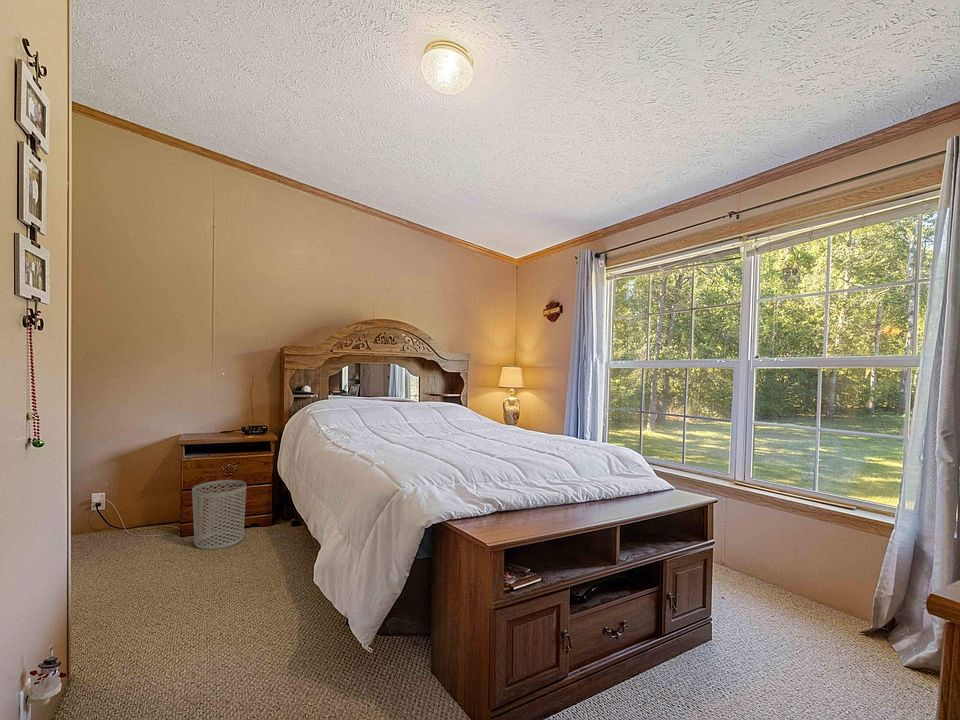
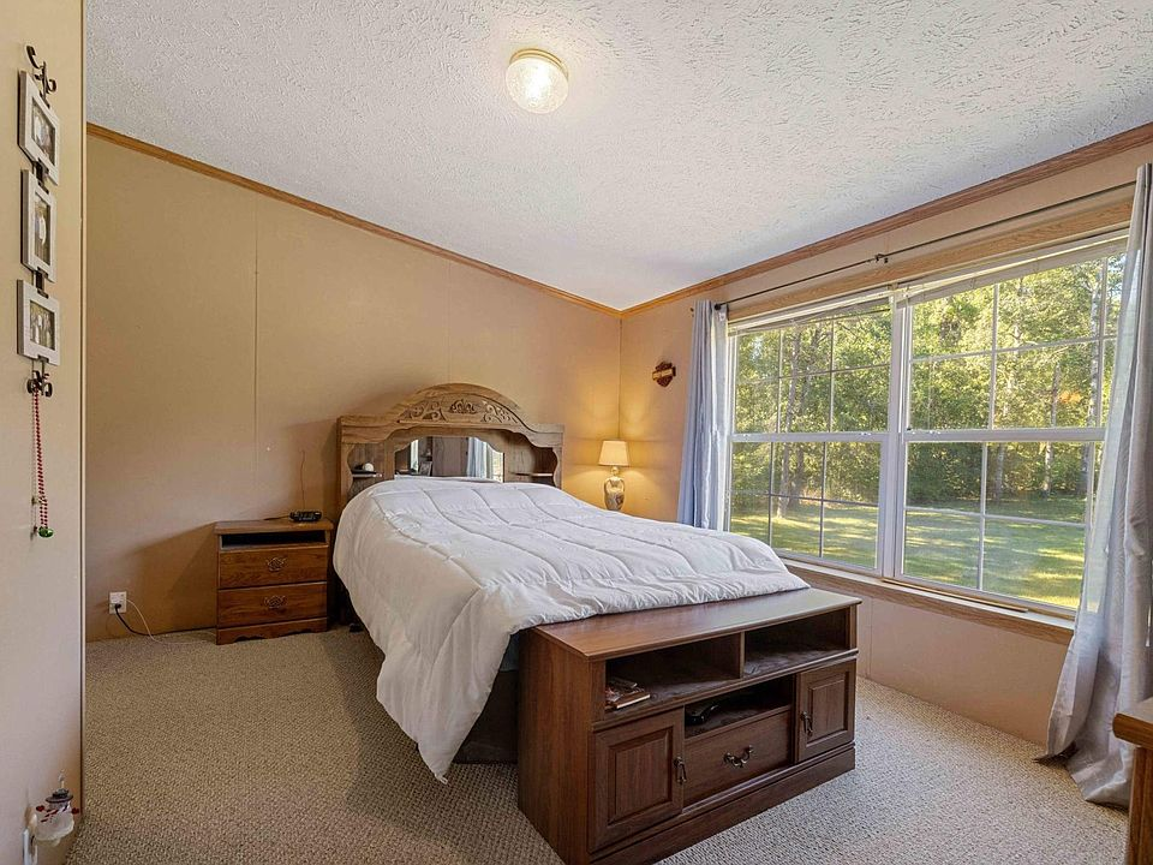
- waste bin [191,479,247,550]
